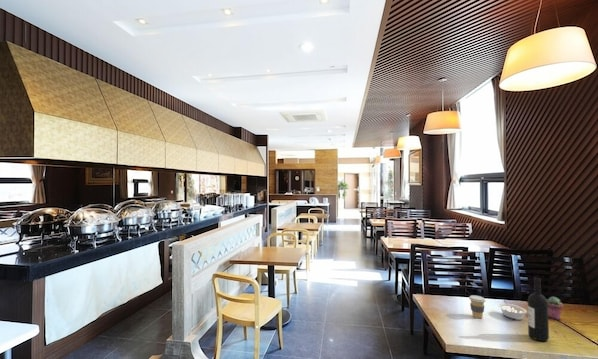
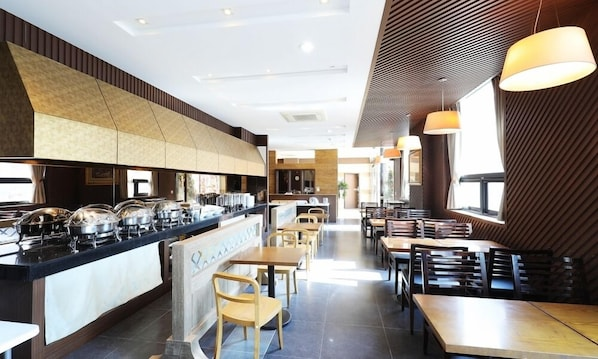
- potted succulent [547,296,564,320]
- legume [498,299,528,321]
- wine bottle [527,276,550,342]
- coffee cup [468,294,487,319]
